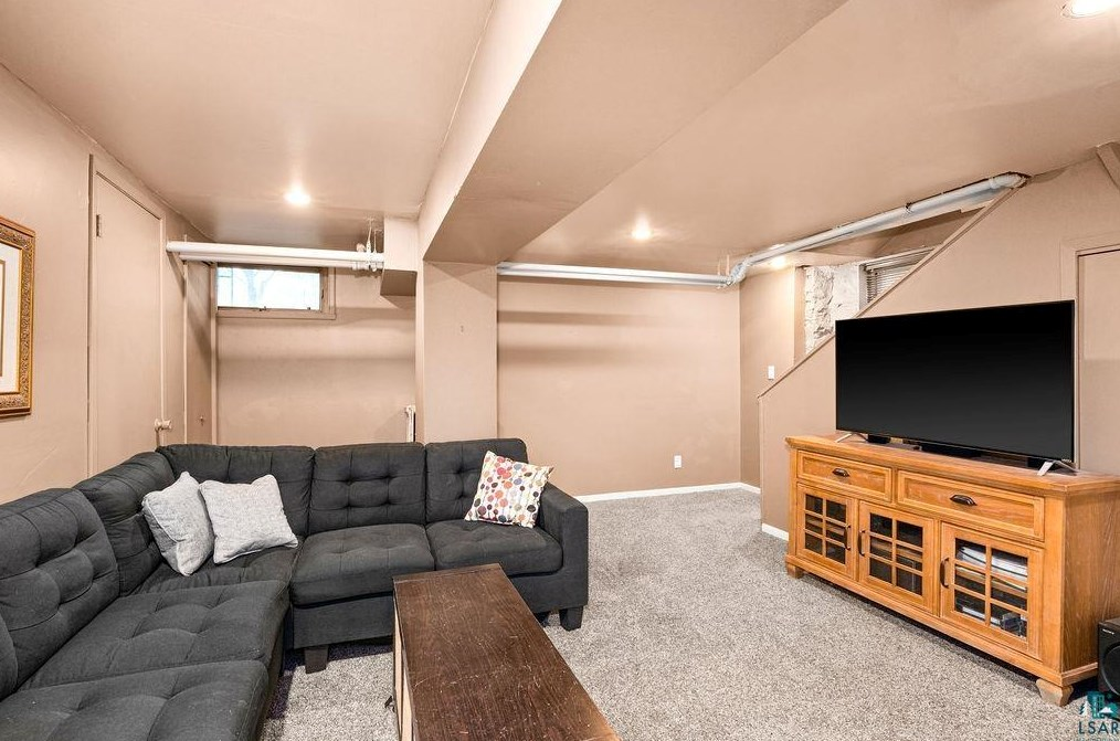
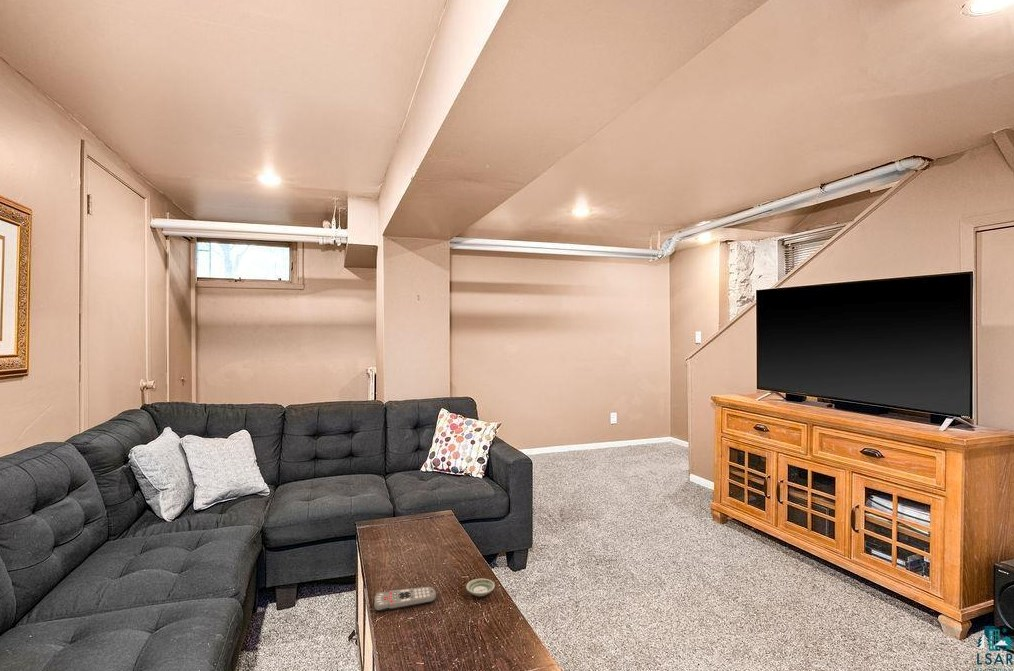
+ saucer [465,578,496,597]
+ remote control [373,586,437,612]
